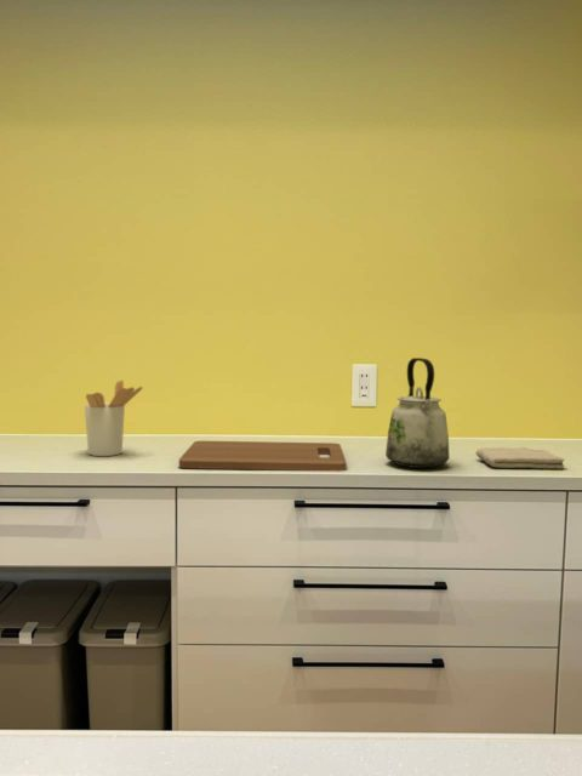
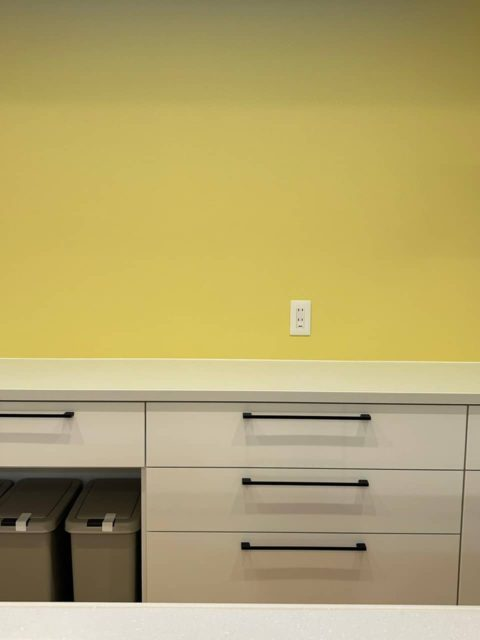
- washcloth [474,446,565,470]
- kettle [384,356,451,469]
- utensil holder [84,380,144,457]
- cutting board [178,440,348,472]
